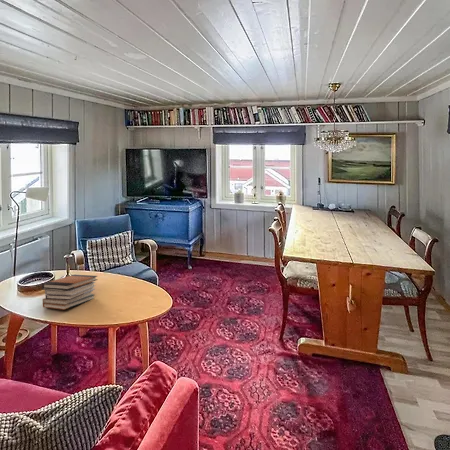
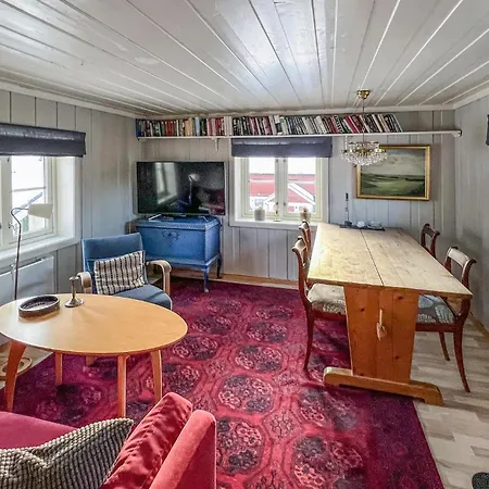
- book stack [41,274,99,311]
